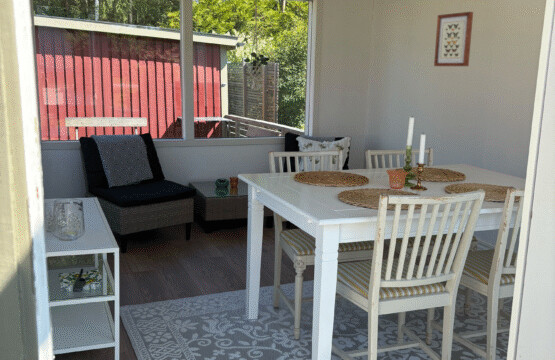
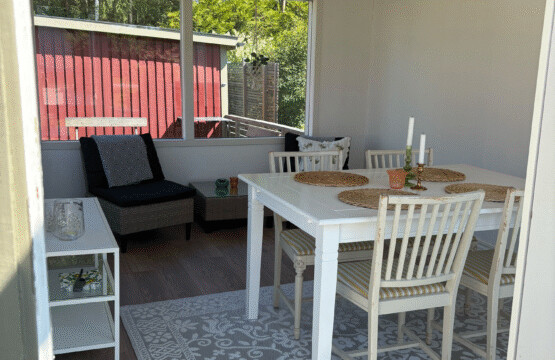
- wall art [433,11,474,67]
